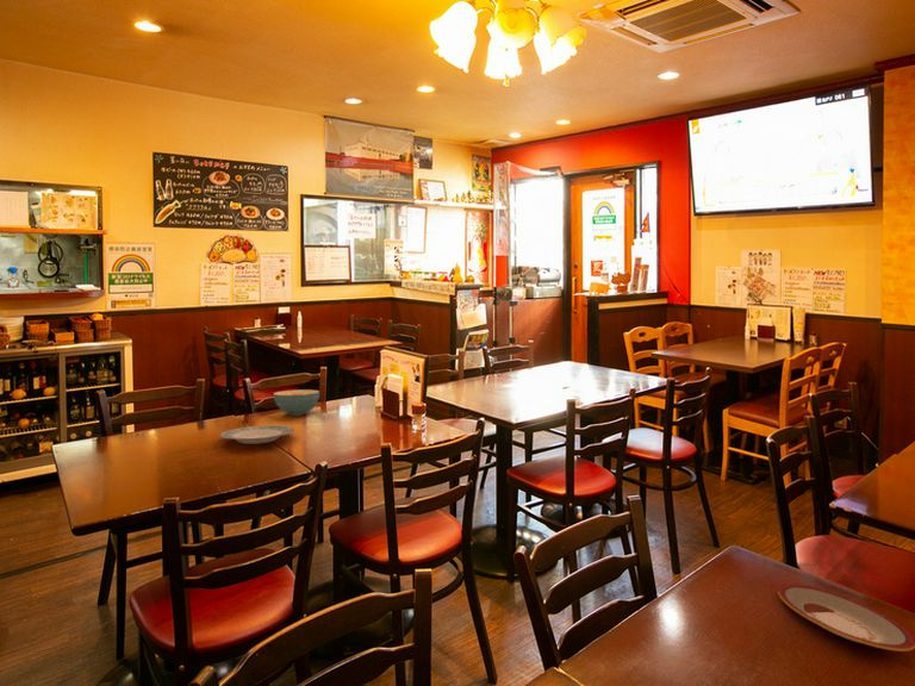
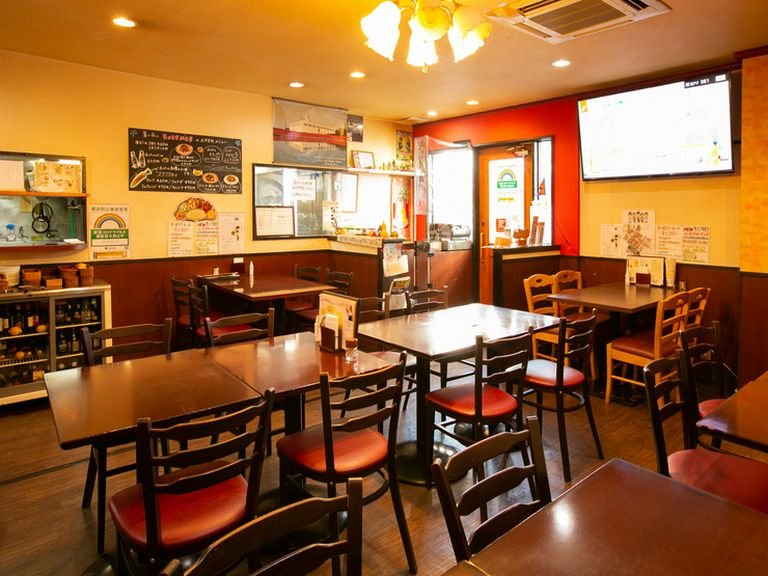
- plate [777,582,915,653]
- plate [218,424,295,445]
- cereal bowl [273,388,320,417]
